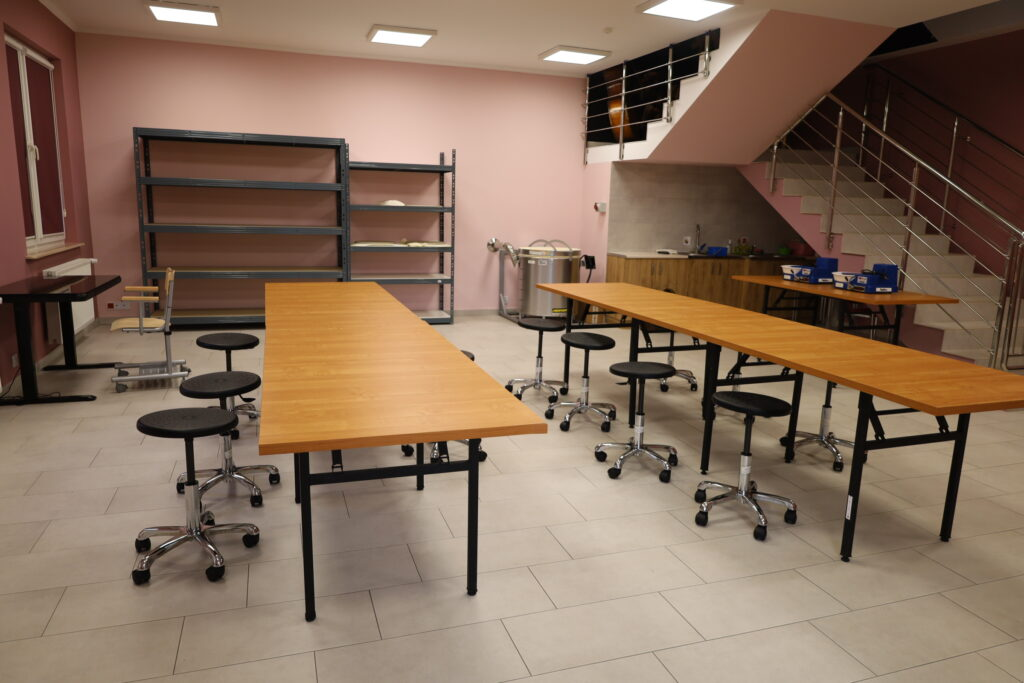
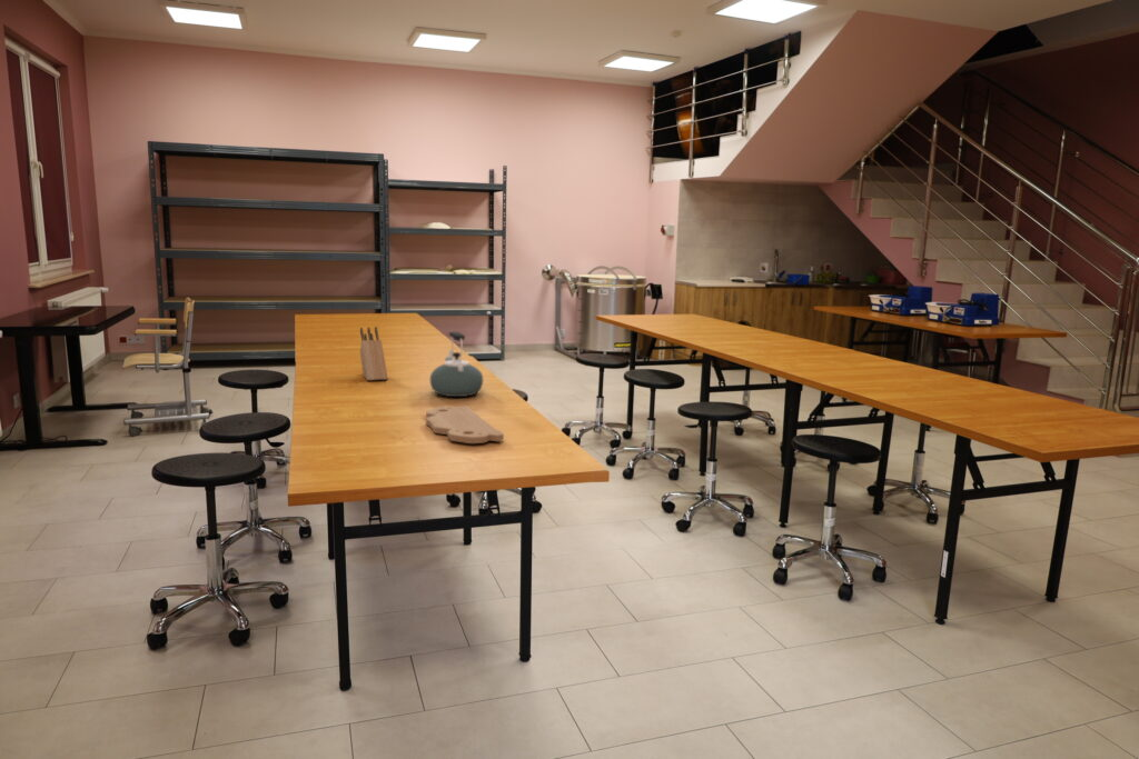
+ knife block [359,326,389,382]
+ cutting board [425,405,505,445]
+ kettle [429,331,484,398]
